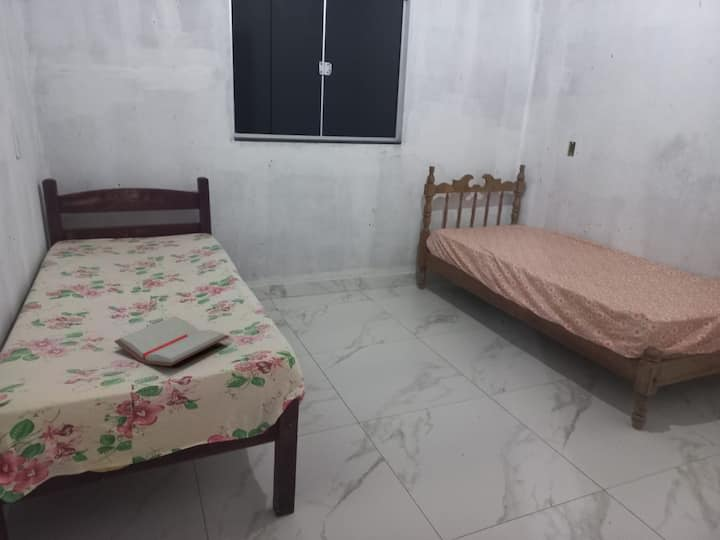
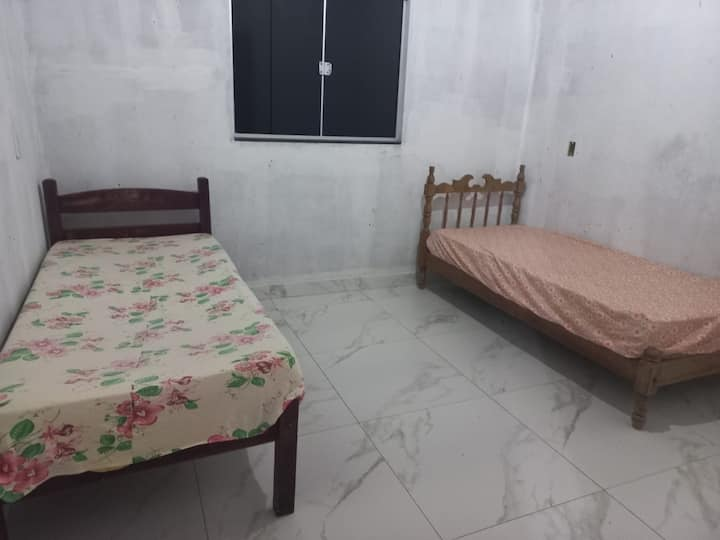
- paperback book [114,315,230,367]
